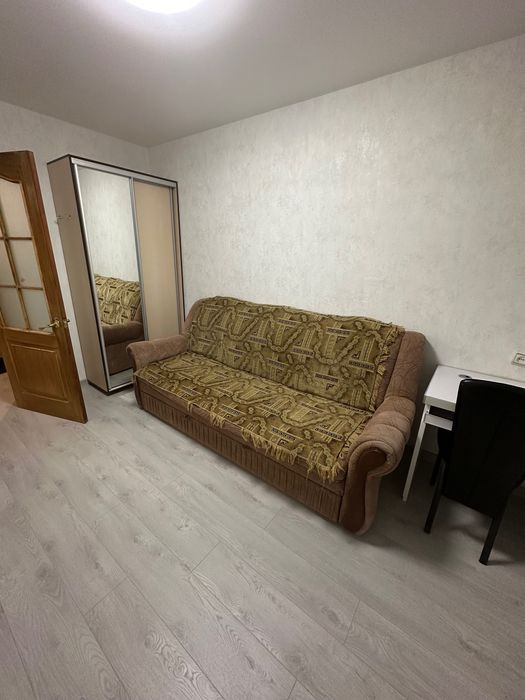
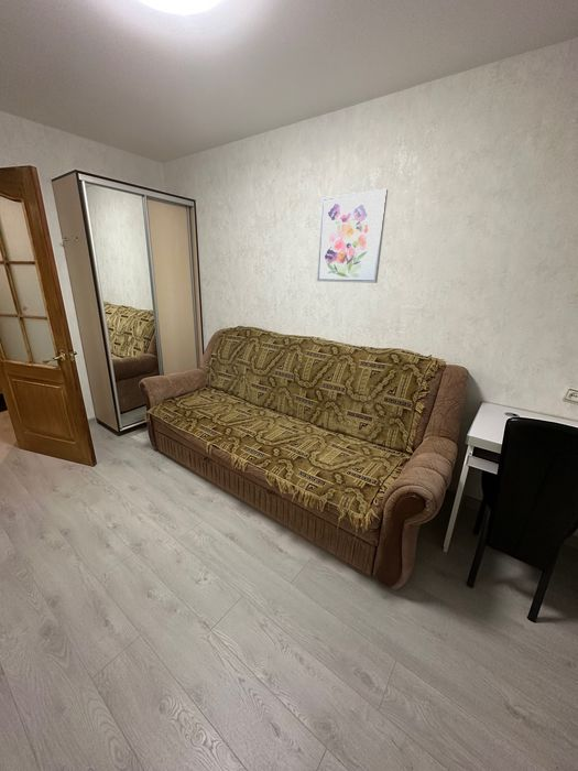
+ wall art [316,188,389,284]
